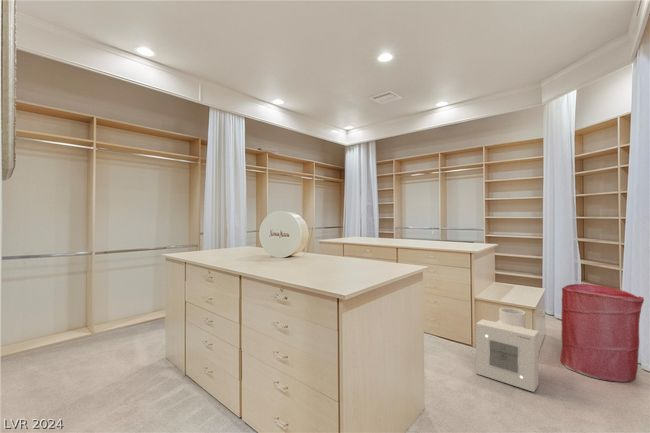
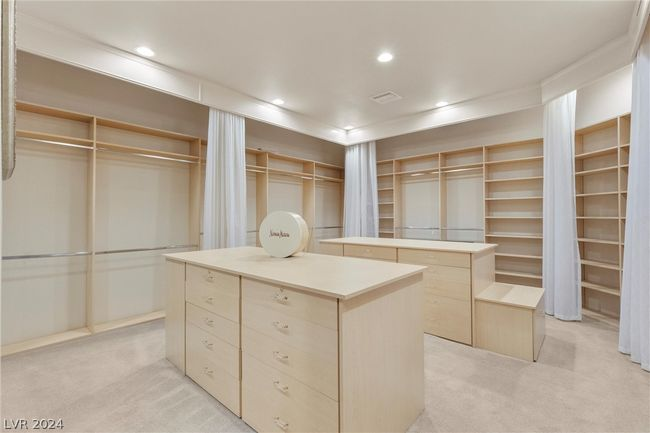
- laundry hamper [560,283,645,383]
- air purifier [475,307,540,393]
